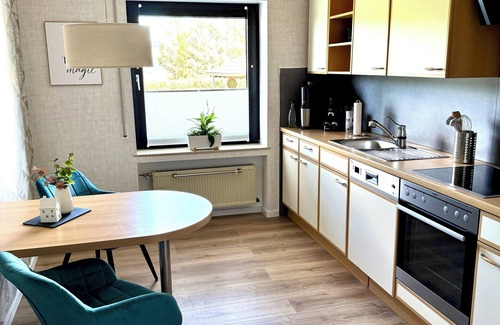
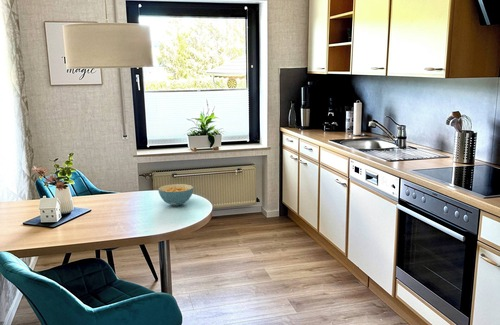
+ cereal bowl [157,183,194,207]
